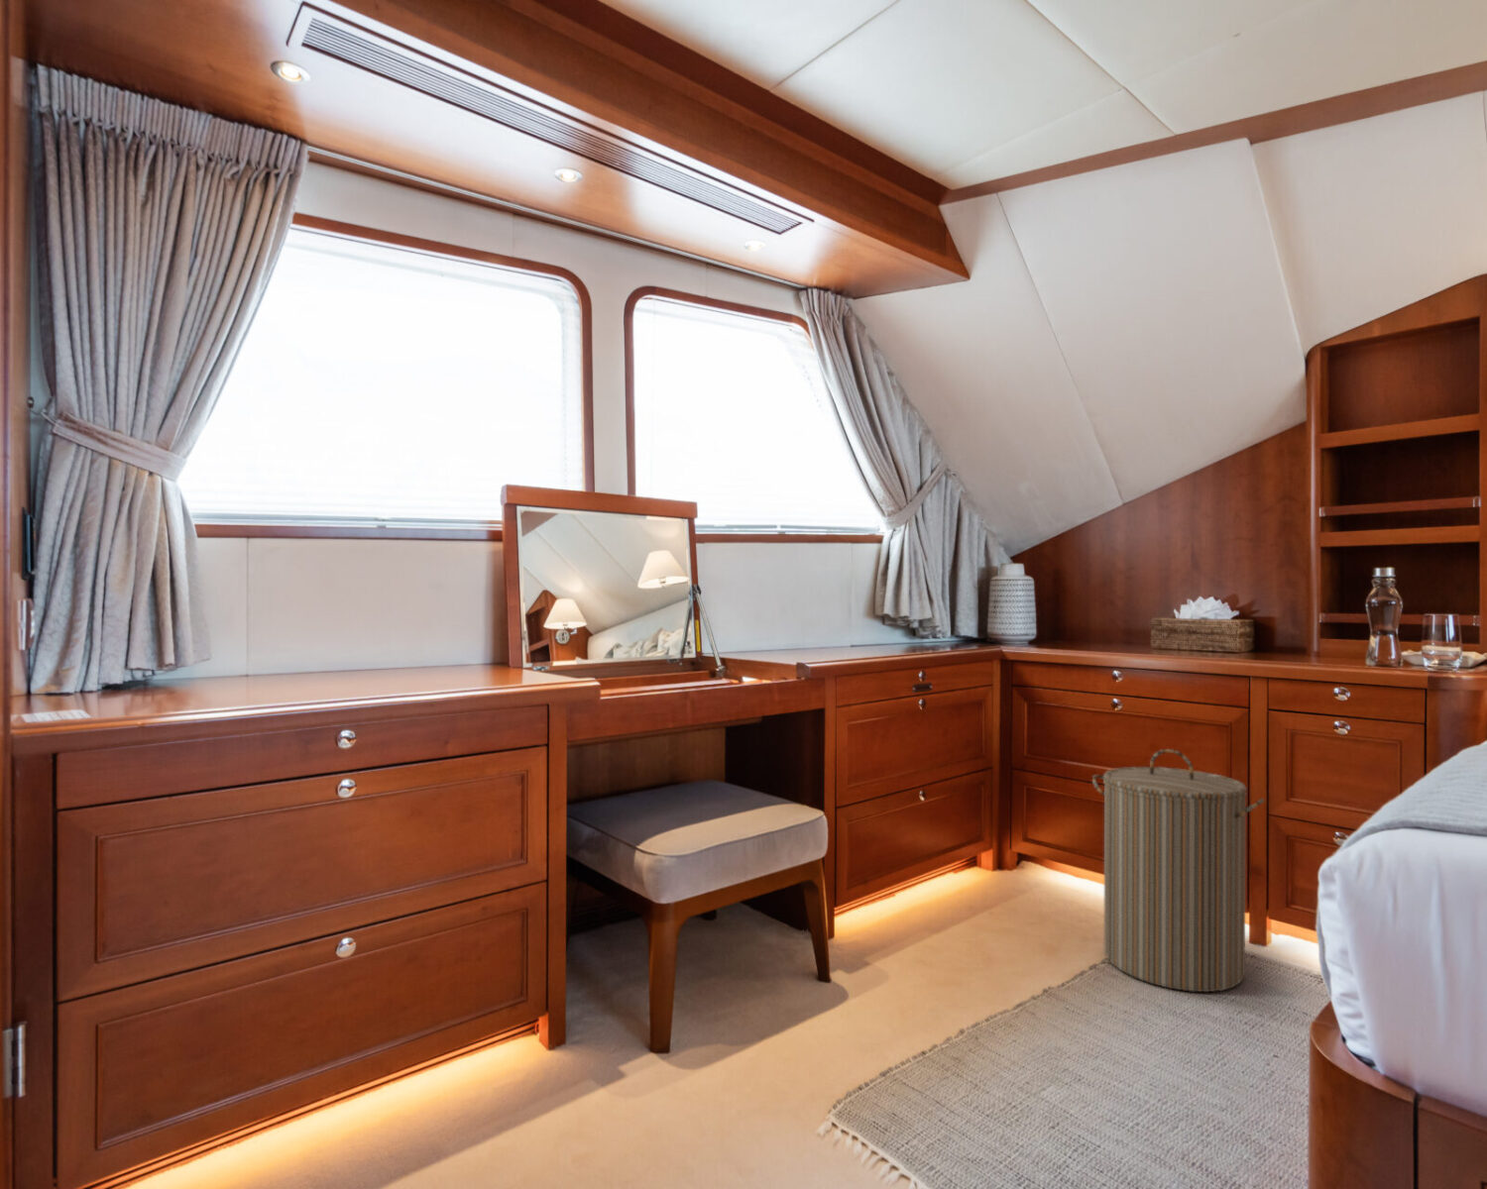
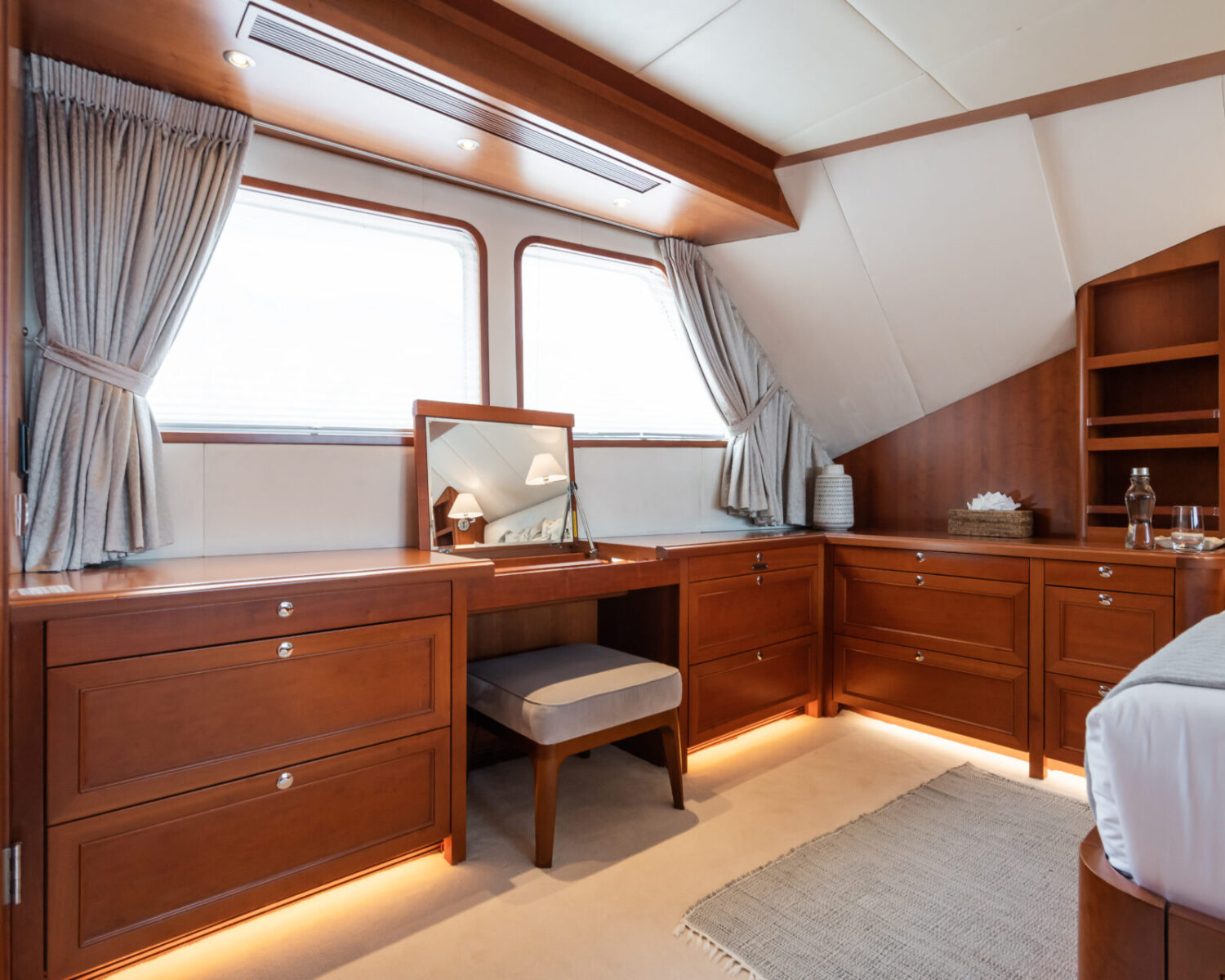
- laundry hamper [1091,749,1266,992]
